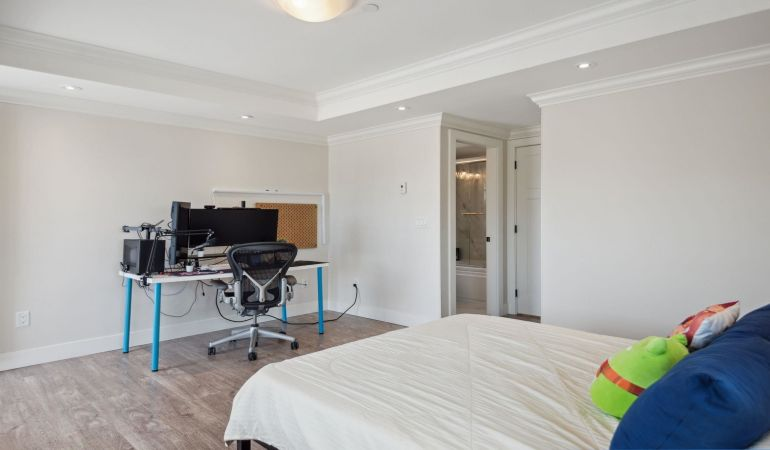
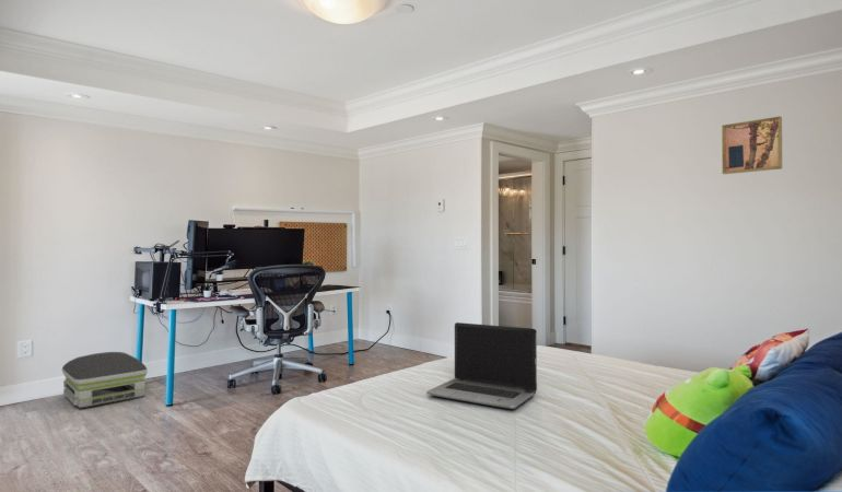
+ air purifier [61,351,149,410]
+ laptop computer [425,321,538,410]
+ wall art [721,115,783,175]
